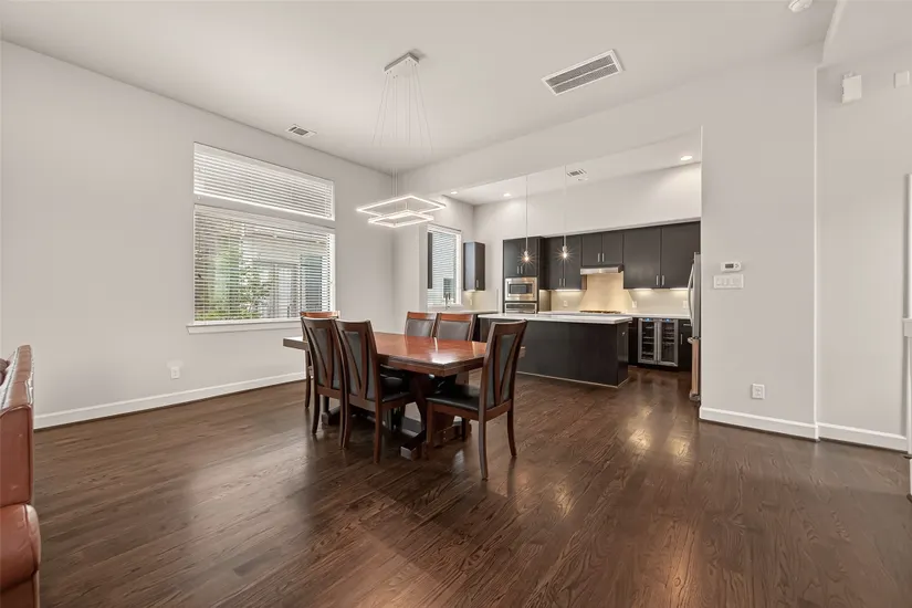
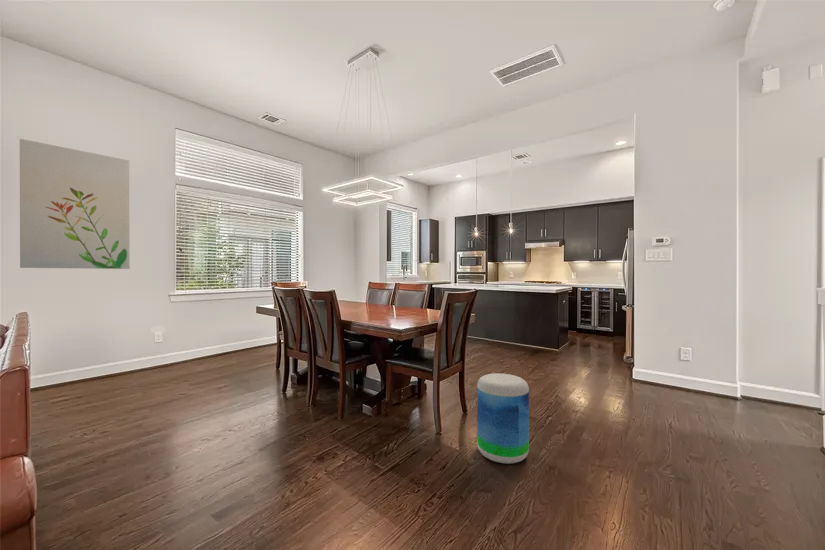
+ wall art [19,138,131,270]
+ stool [476,372,530,465]
